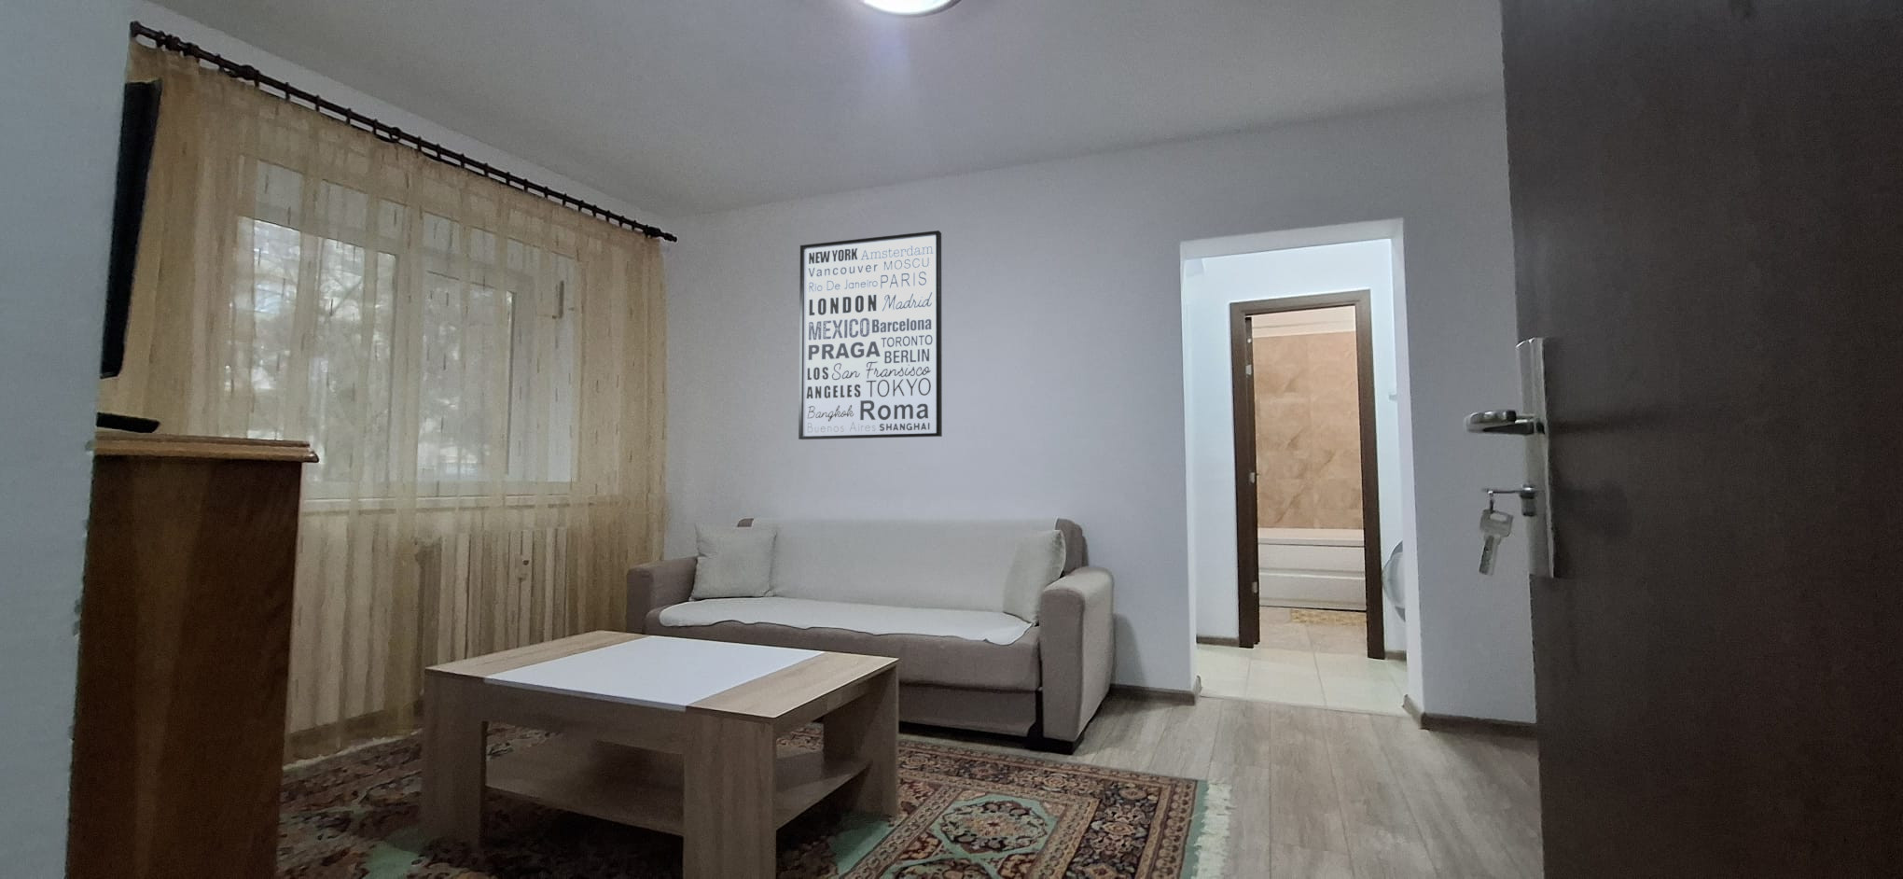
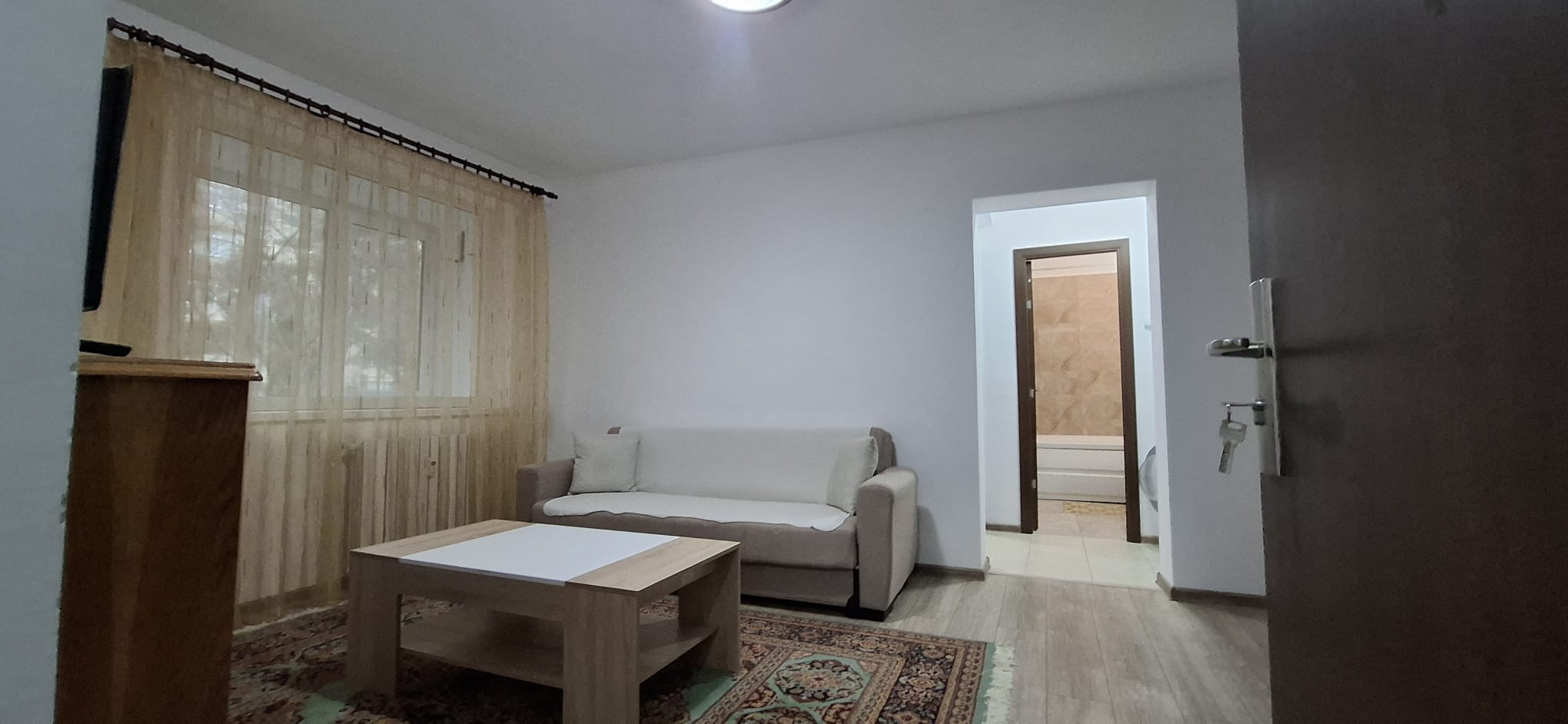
- wall art [797,229,943,441]
